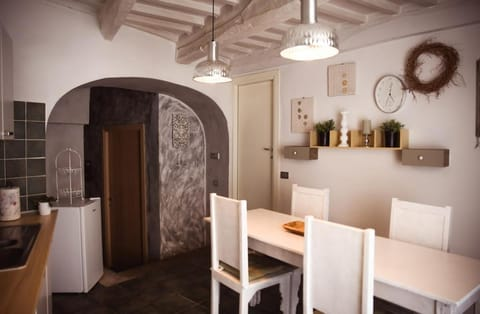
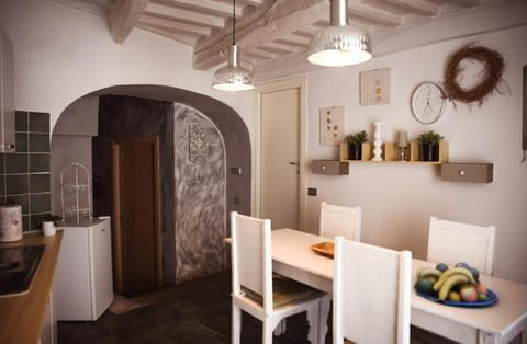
+ fruit bowl [413,262,498,307]
